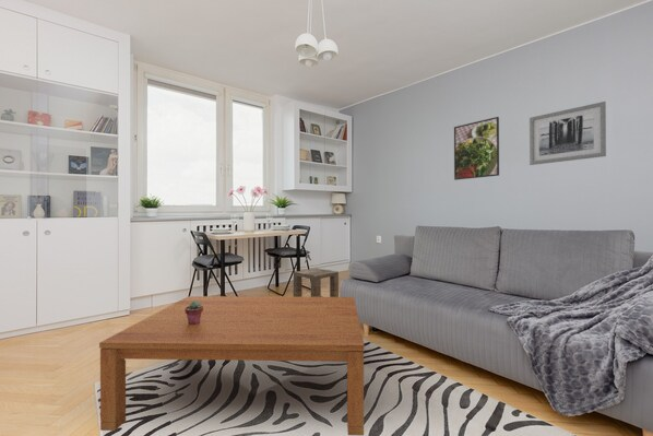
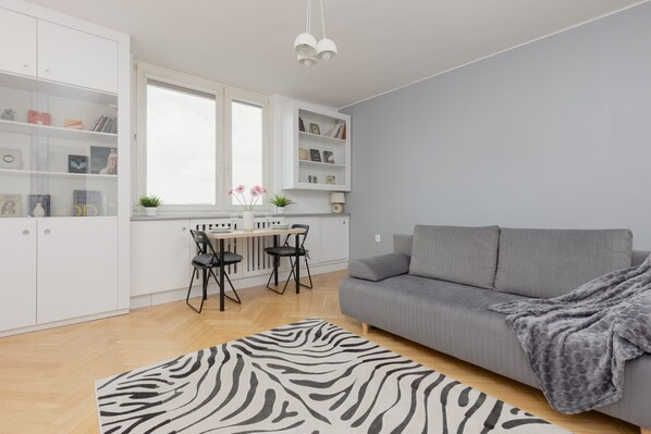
- coffee table [98,295,365,436]
- wall art [529,101,607,166]
- side table [293,268,340,297]
- potted succulent [185,301,203,325]
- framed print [453,116,500,181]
